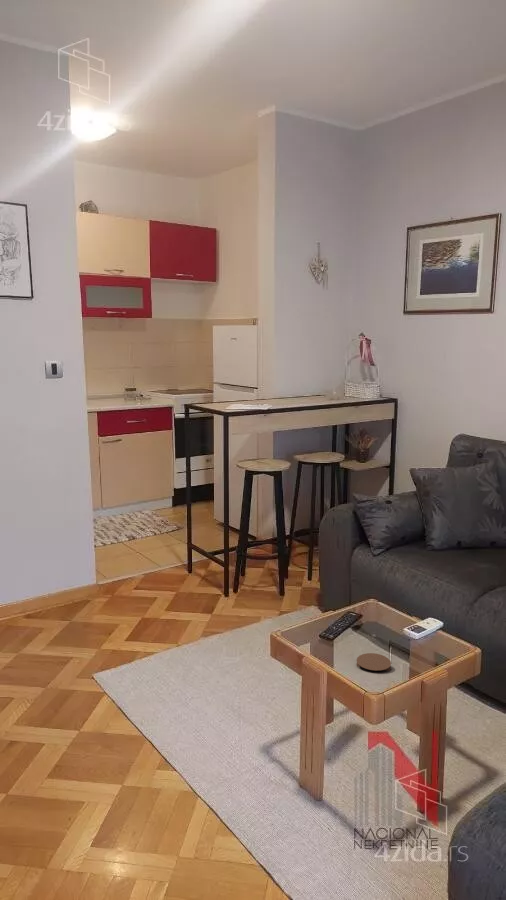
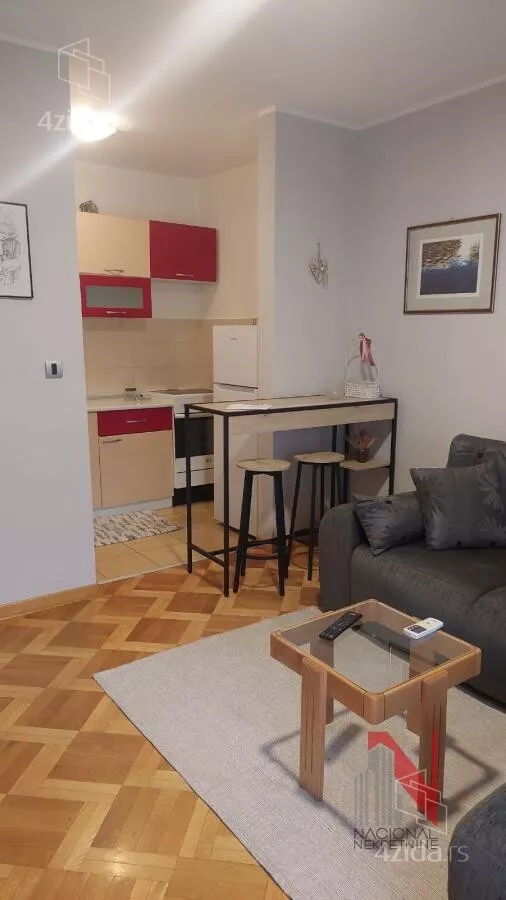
- coaster [355,652,392,672]
